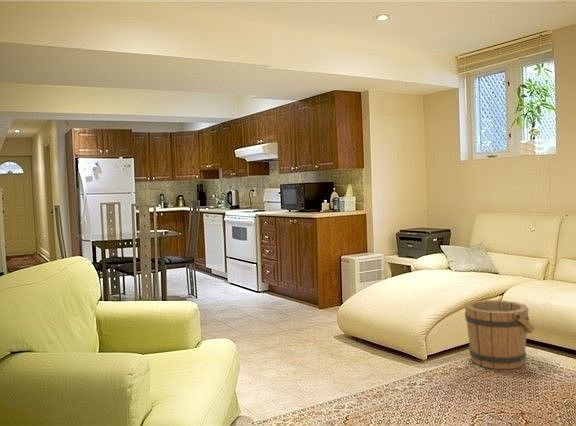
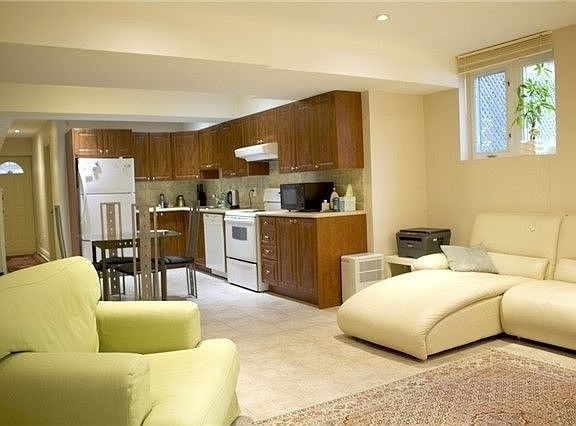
- bucket [464,299,536,370]
